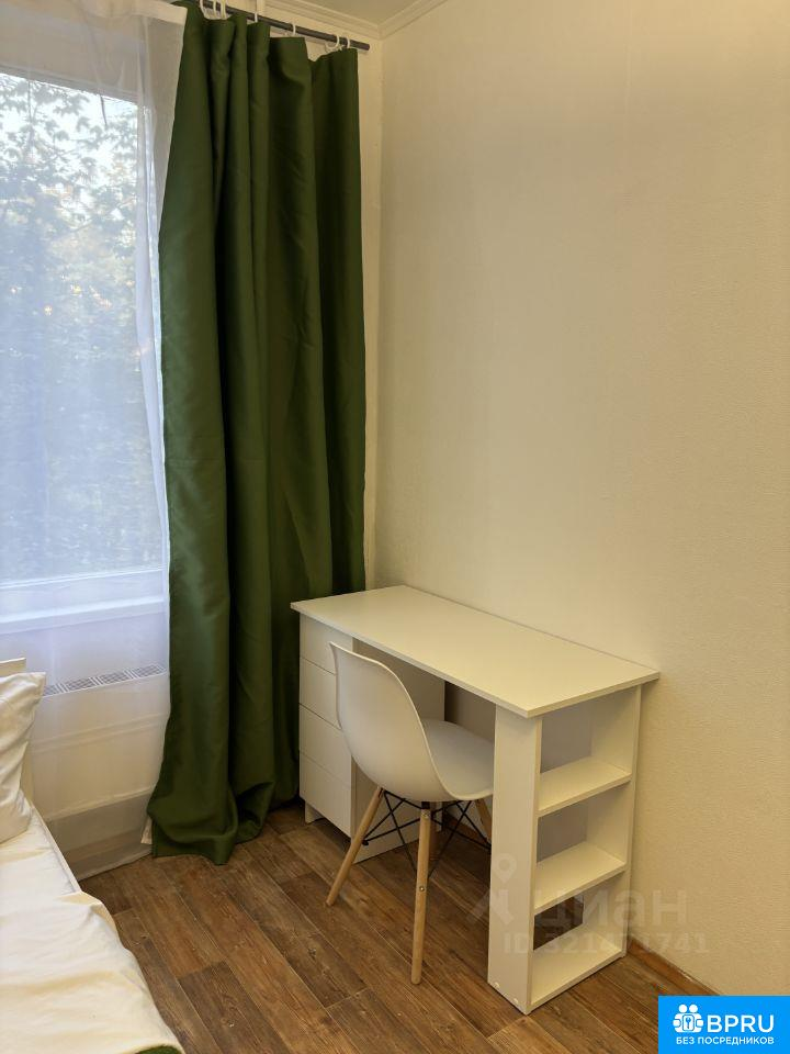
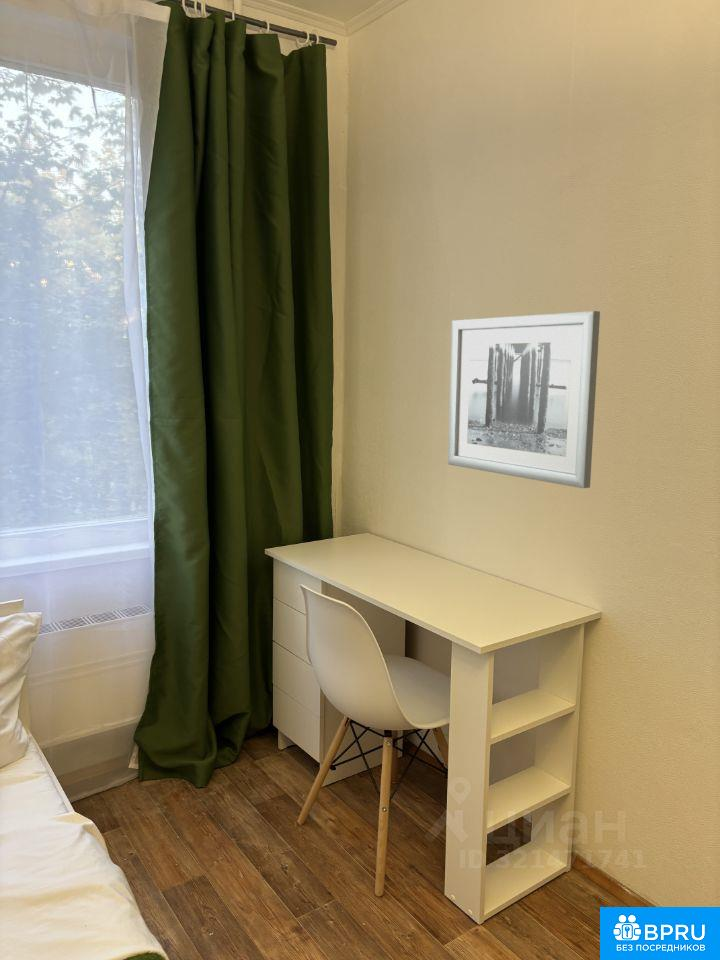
+ wall art [447,310,601,489]
